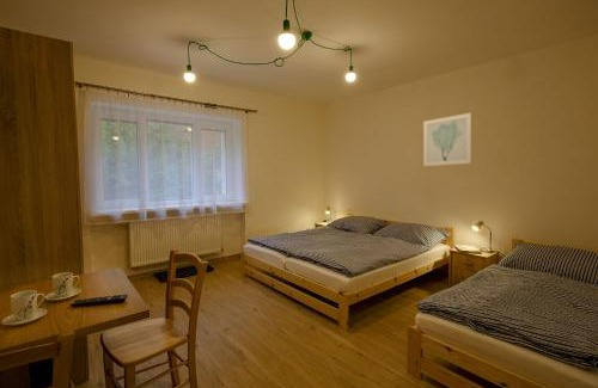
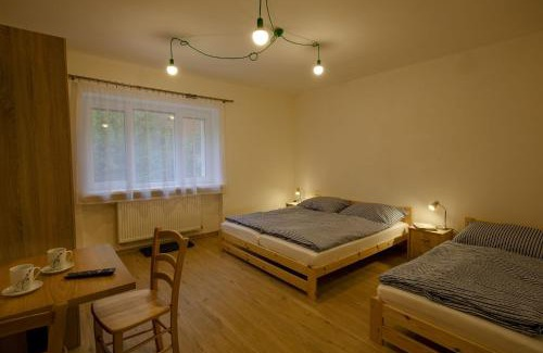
- wall art [422,112,472,167]
